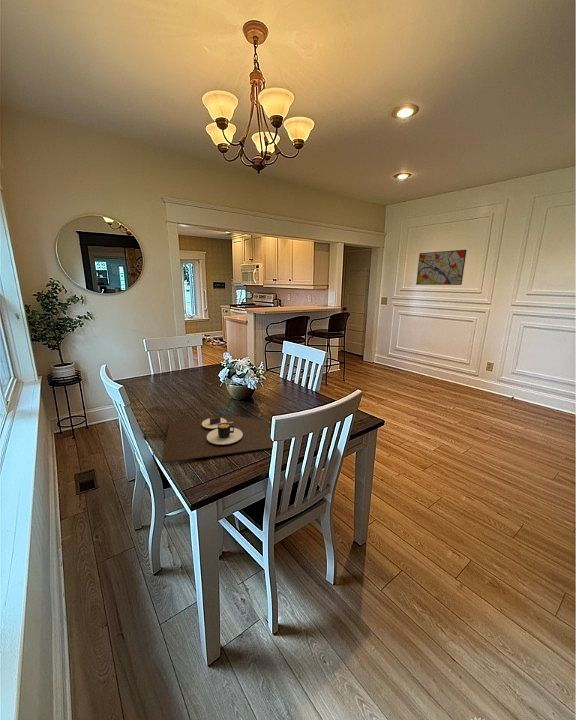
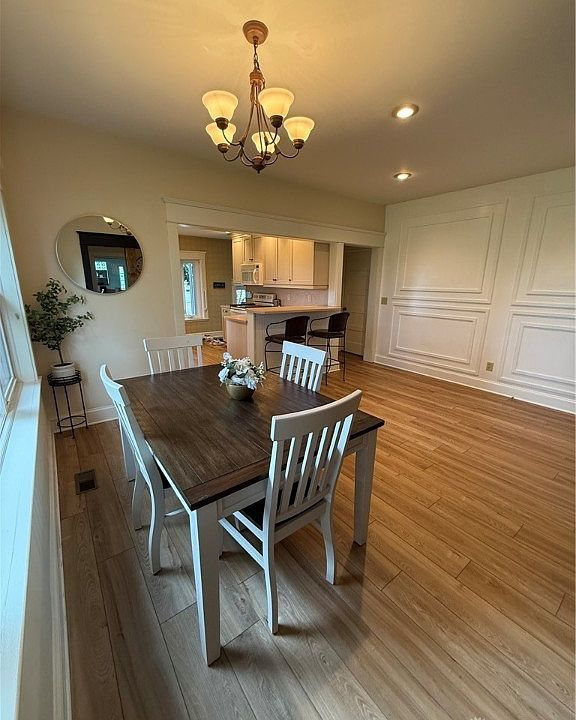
- wall art [415,249,468,286]
- place mat [161,415,273,464]
